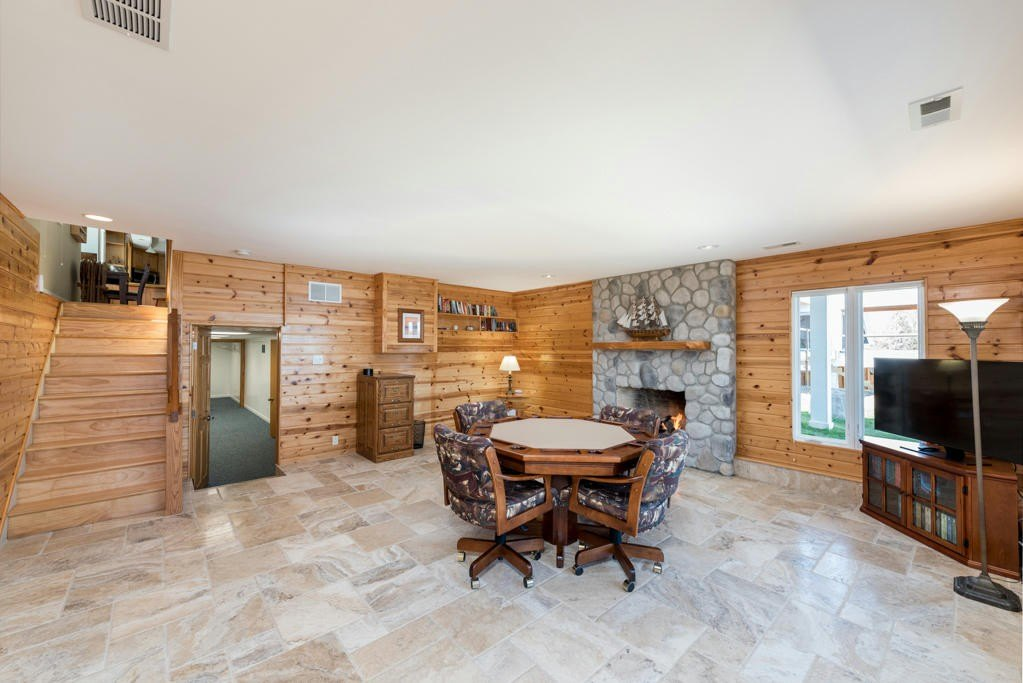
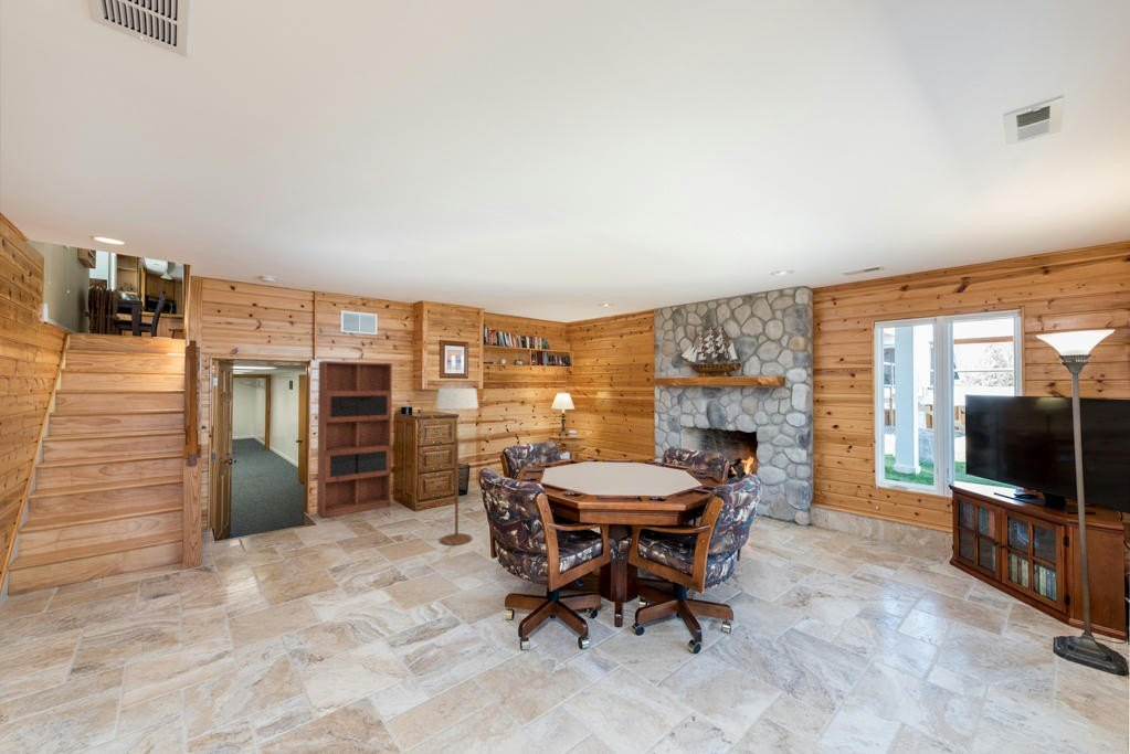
+ bookcase [316,360,393,519]
+ floor lamp [430,379,479,546]
